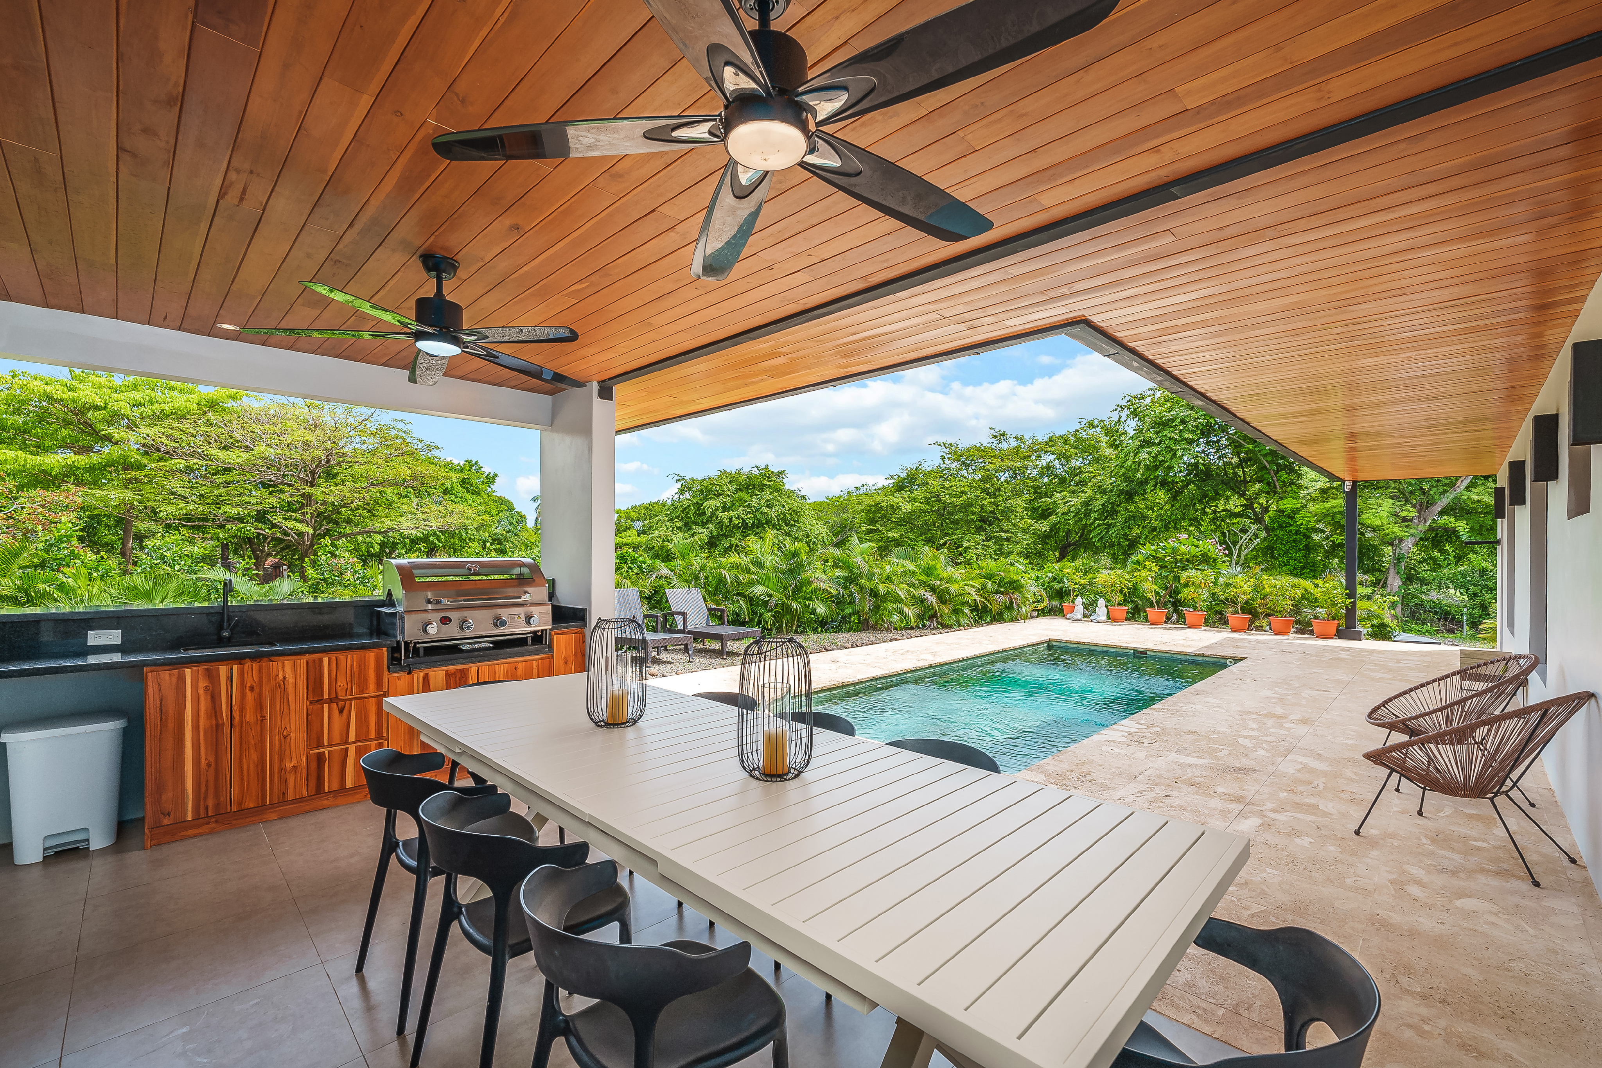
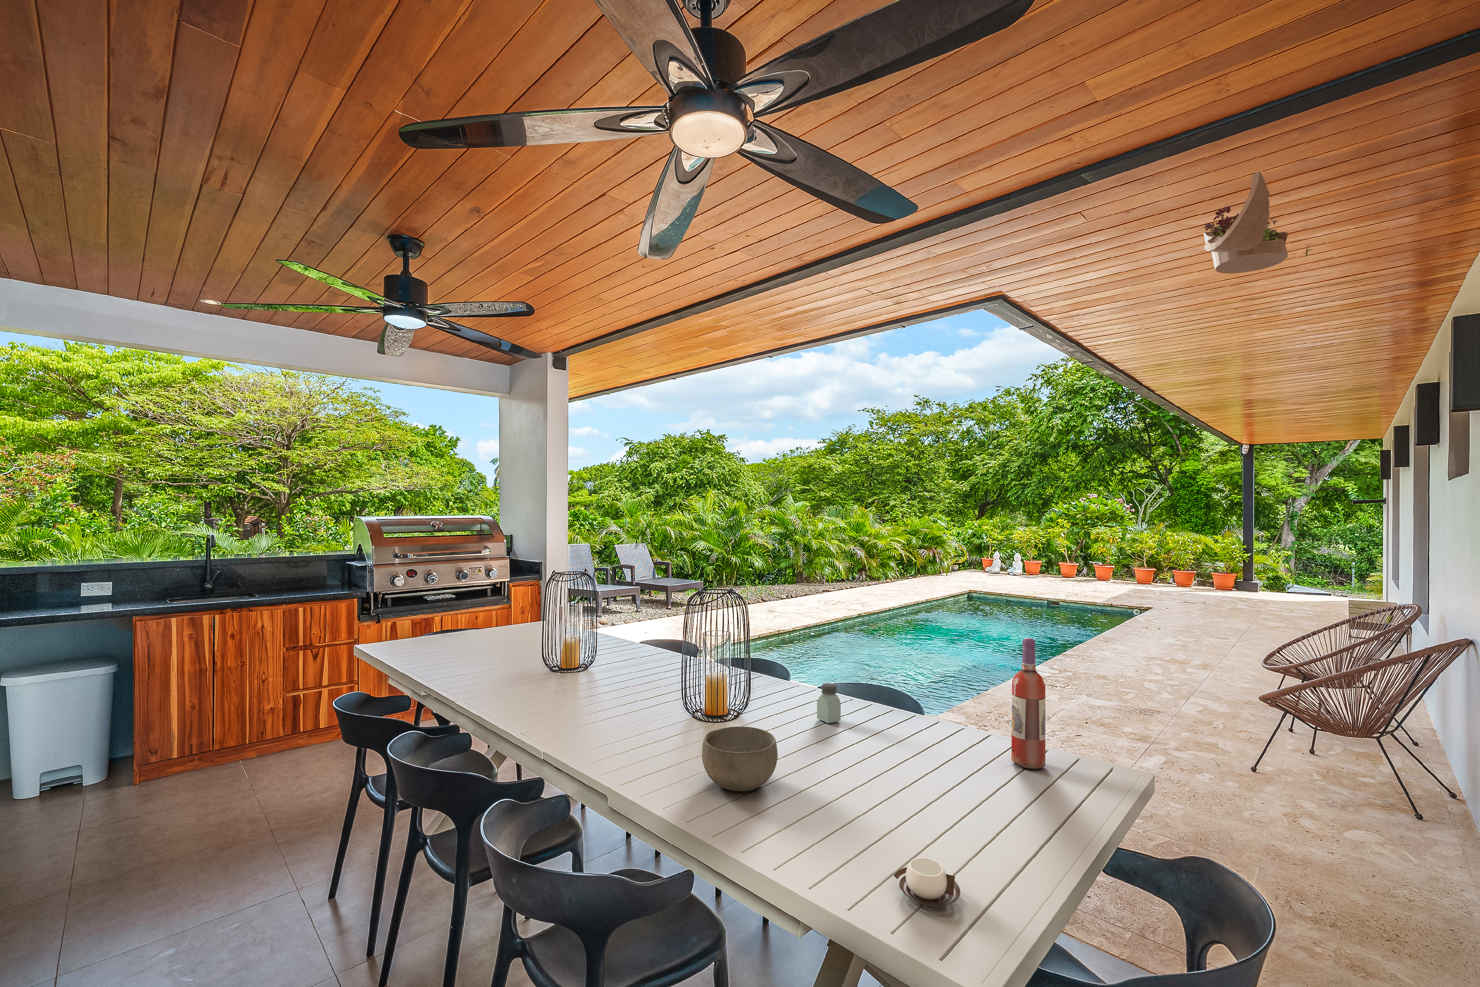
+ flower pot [1202,171,1314,274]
+ cup [893,857,960,907]
+ wine bottle [1011,638,1046,769]
+ bowl [701,726,777,792]
+ saltshaker [817,683,841,724]
